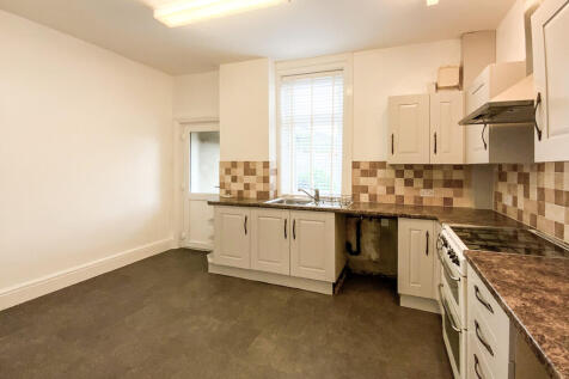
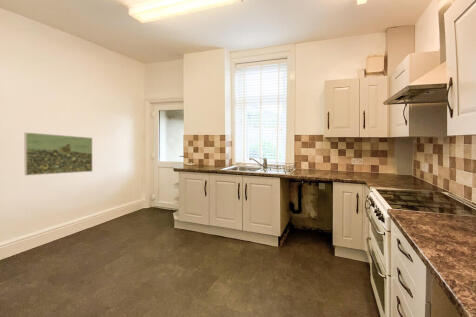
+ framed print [24,132,93,176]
